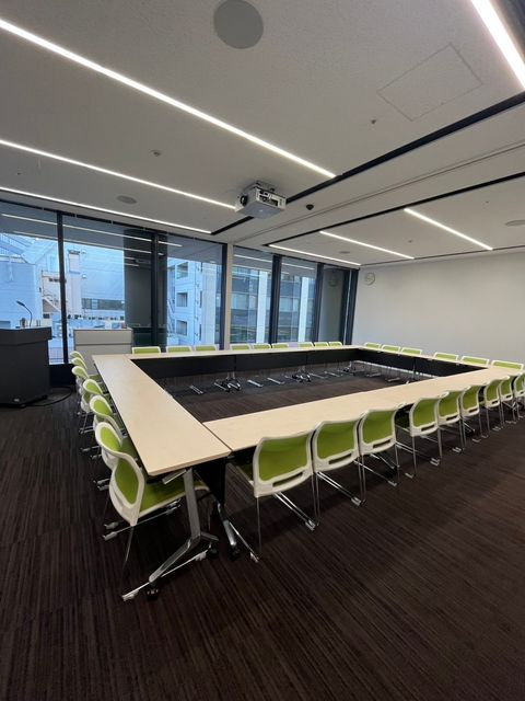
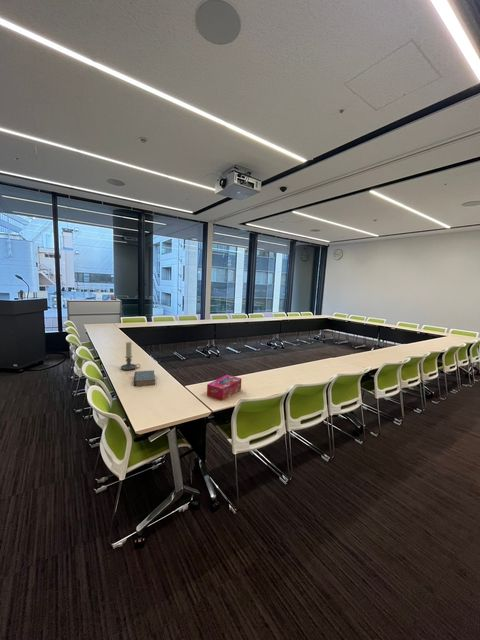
+ book [133,369,156,387]
+ tissue box [206,374,242,402]
+ candle holder [120,341,141,371]
